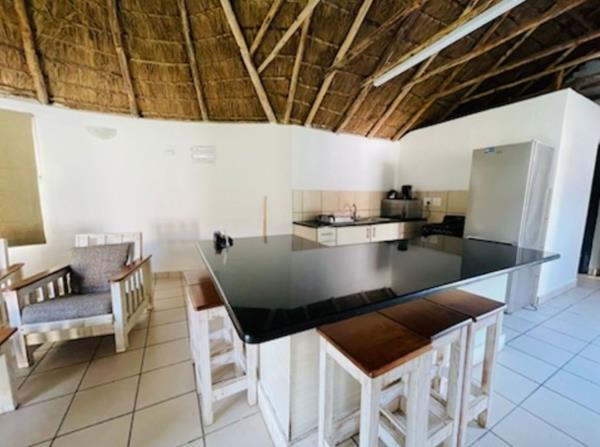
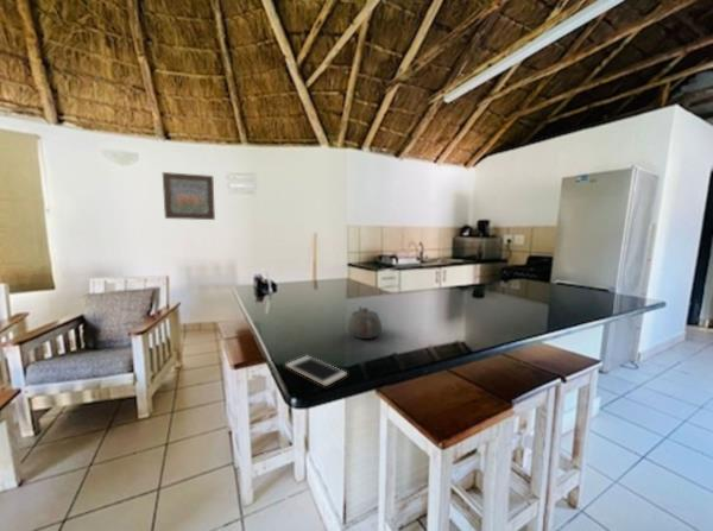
+ teapot [347,305,383,340]
+ wall art [162,171,216,221]
+ cell phone [284,355,348,387]
